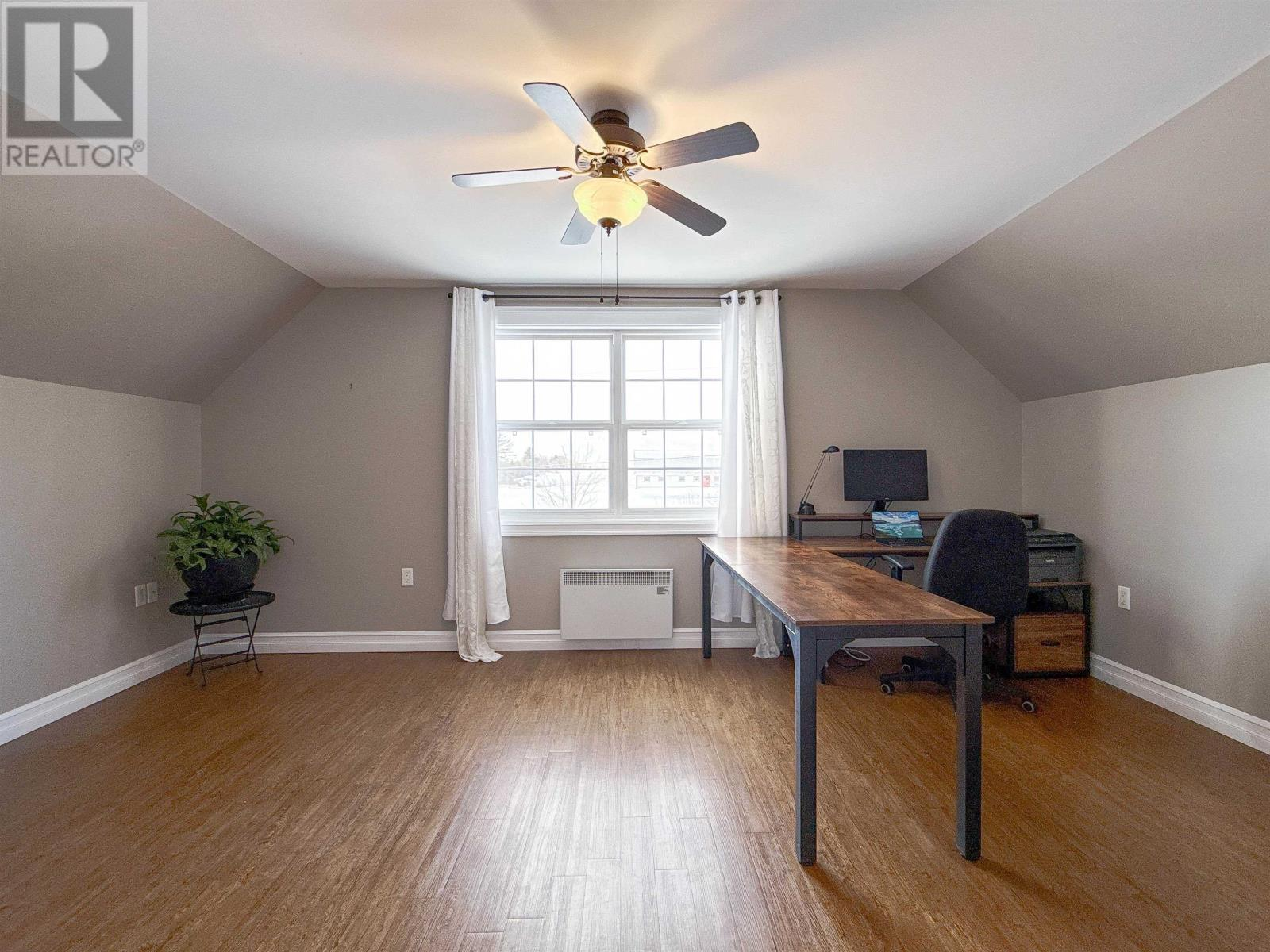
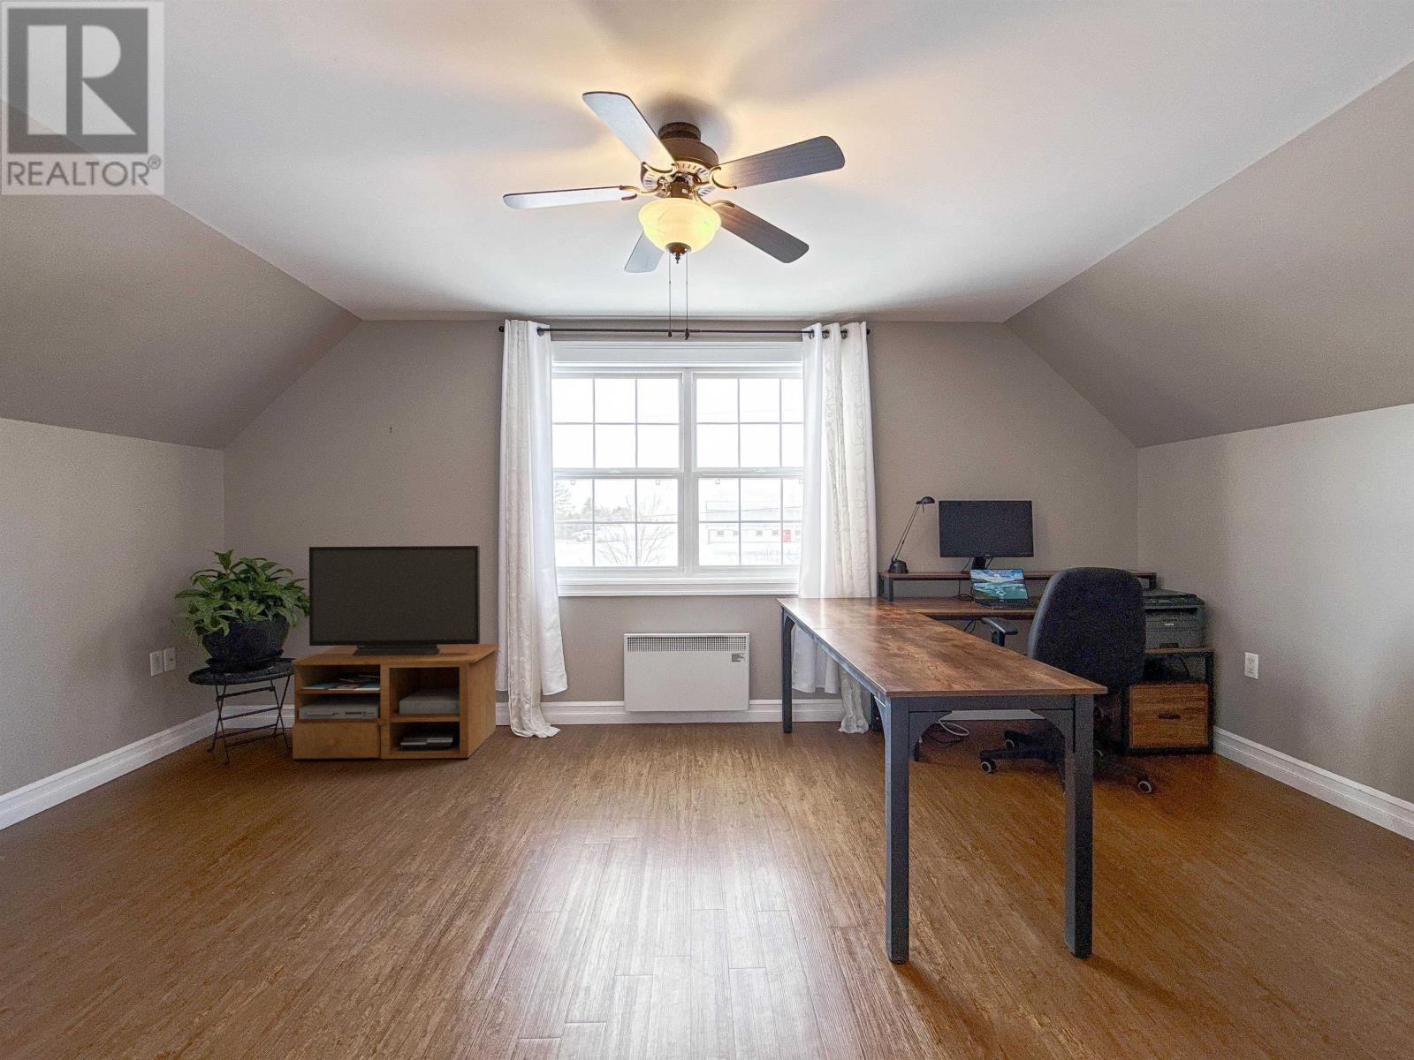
+ tv stand [291,544,500,760]
